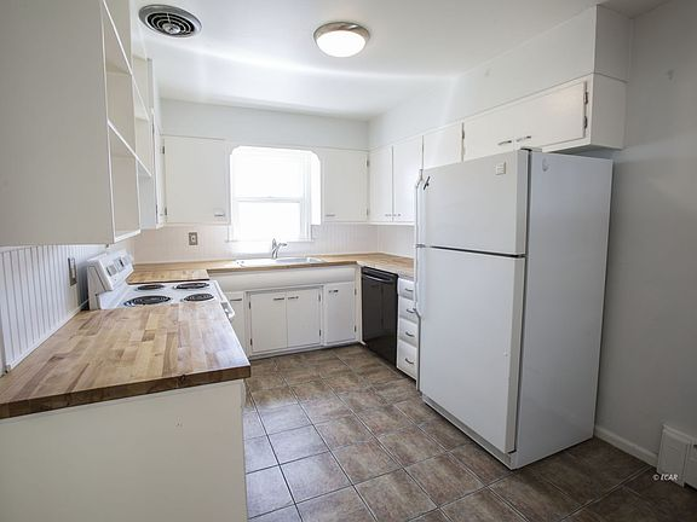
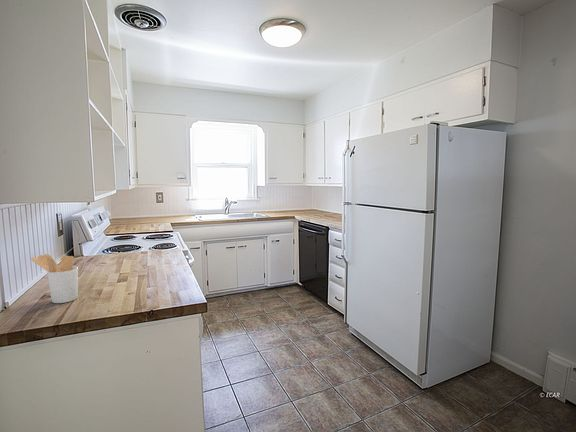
+ utensil holder [30,253,79,304]
